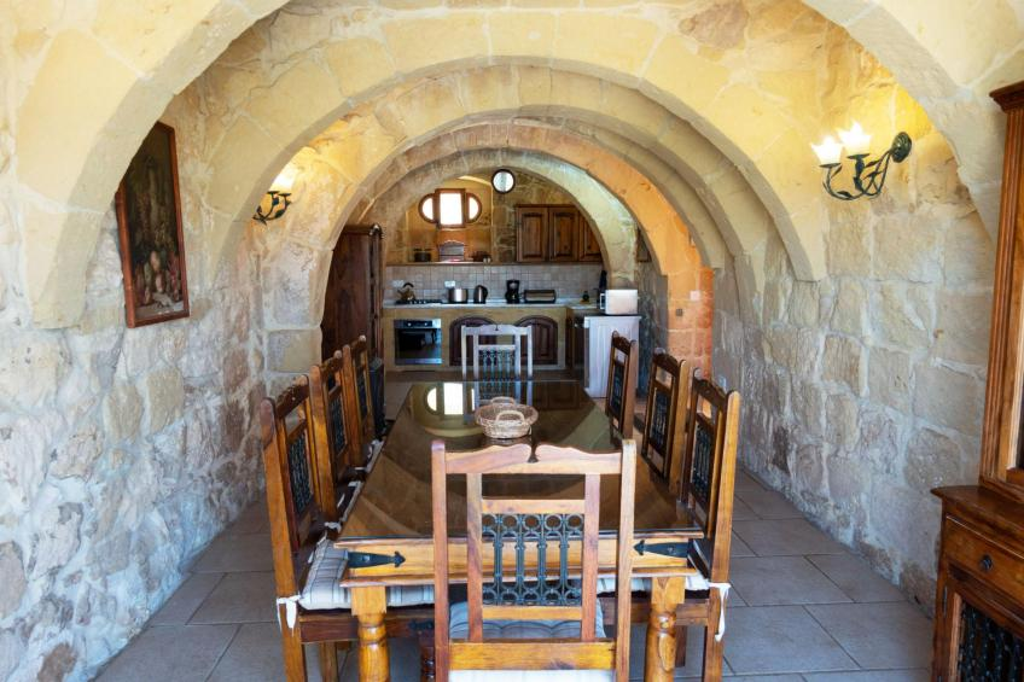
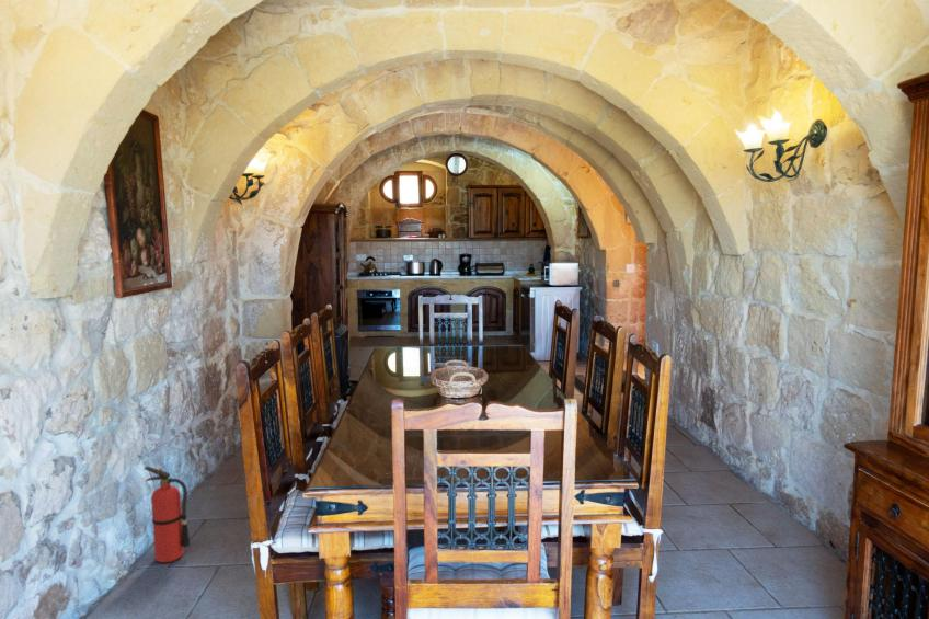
+ fire extinguisher [144,466,191,564]
